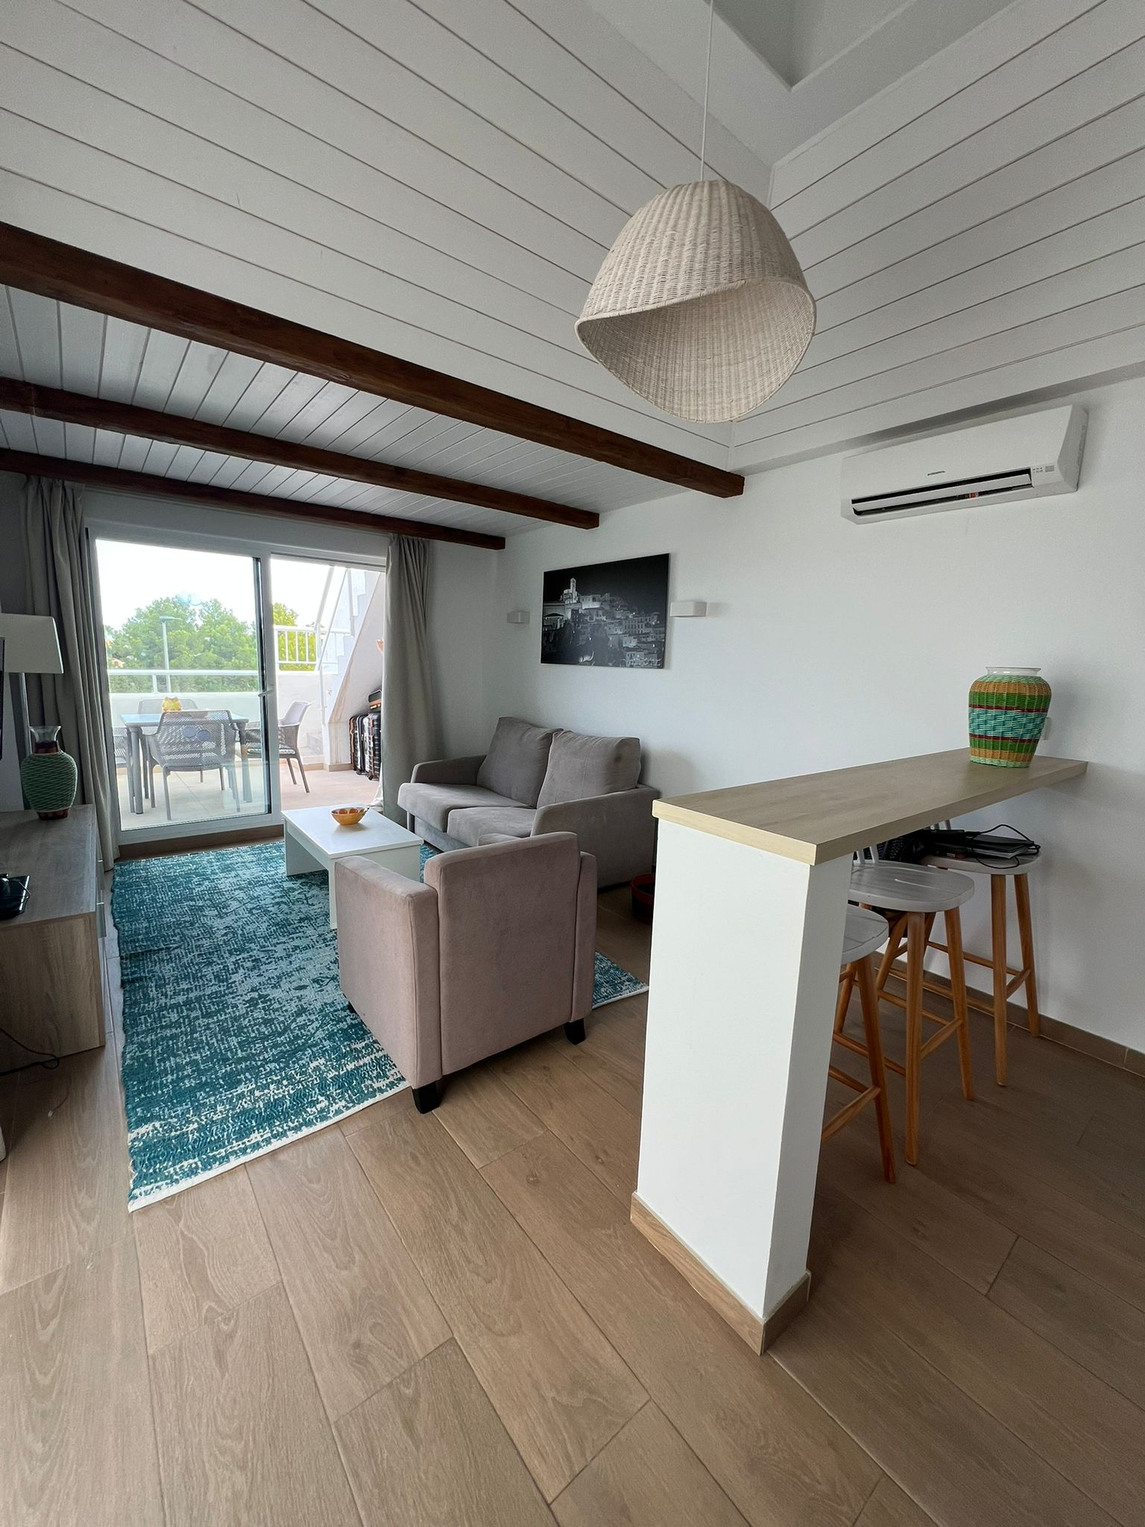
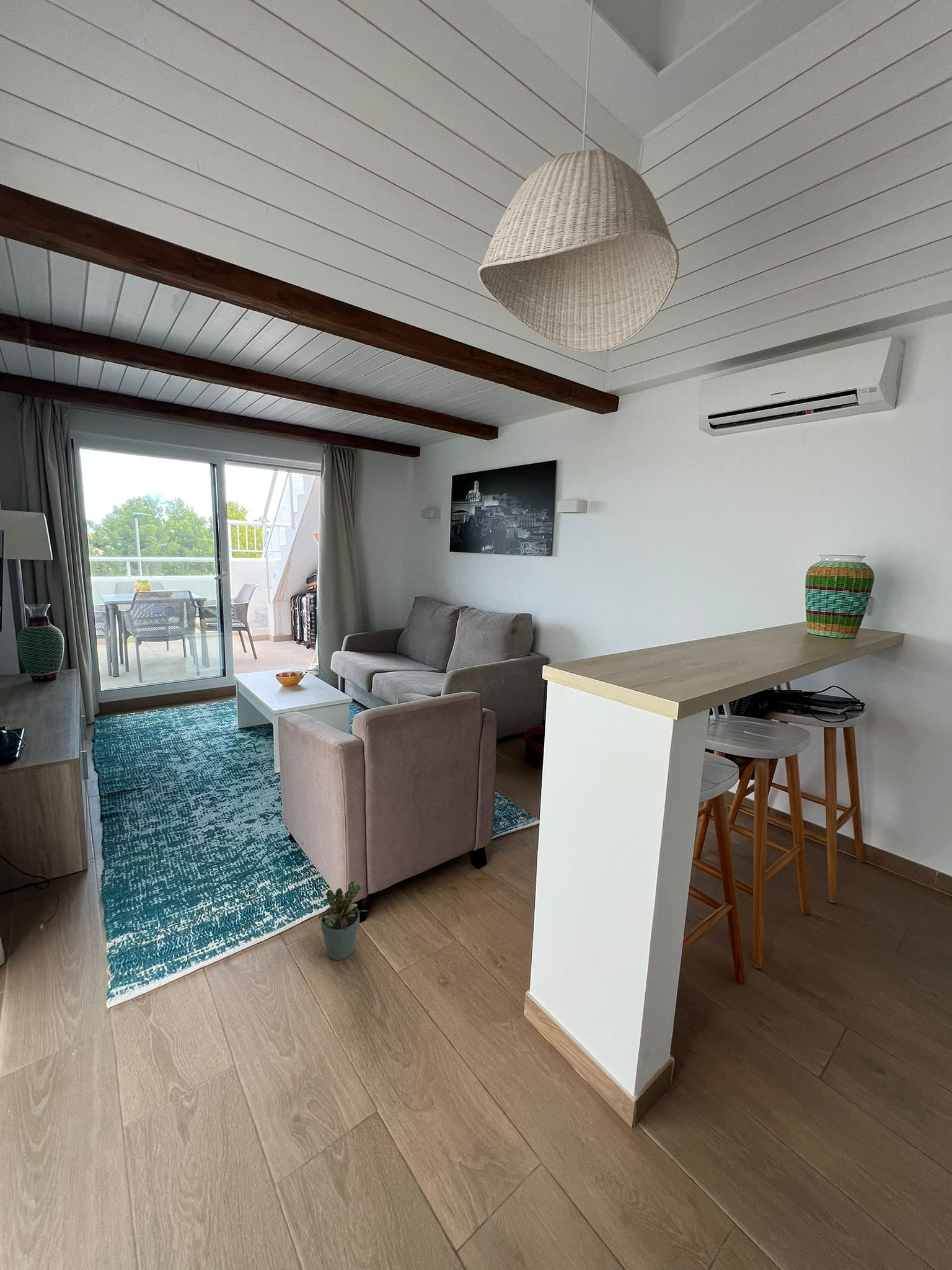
+ potted plant [317,880,369,961]
